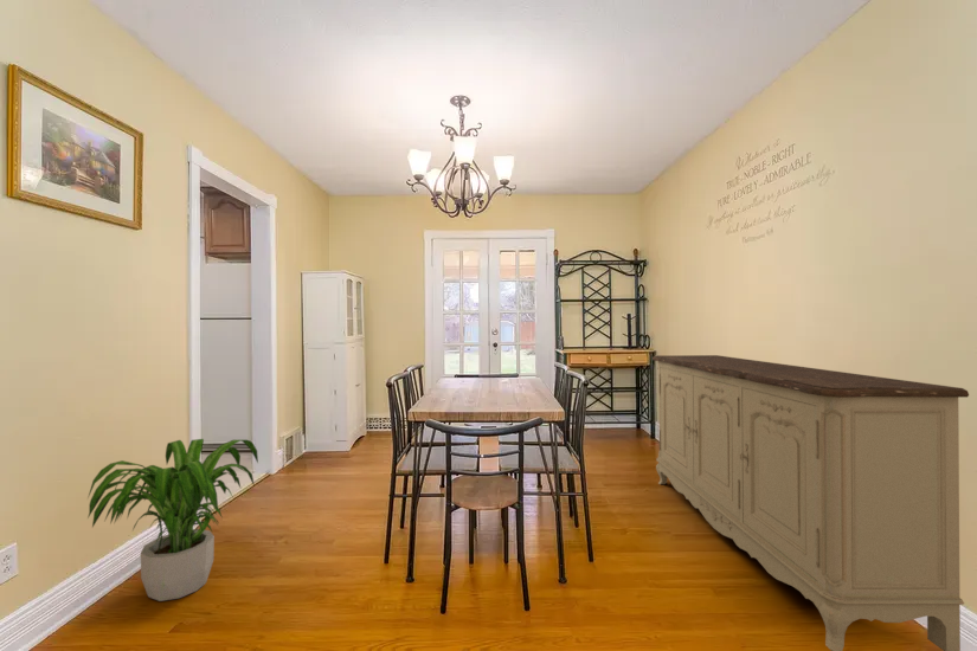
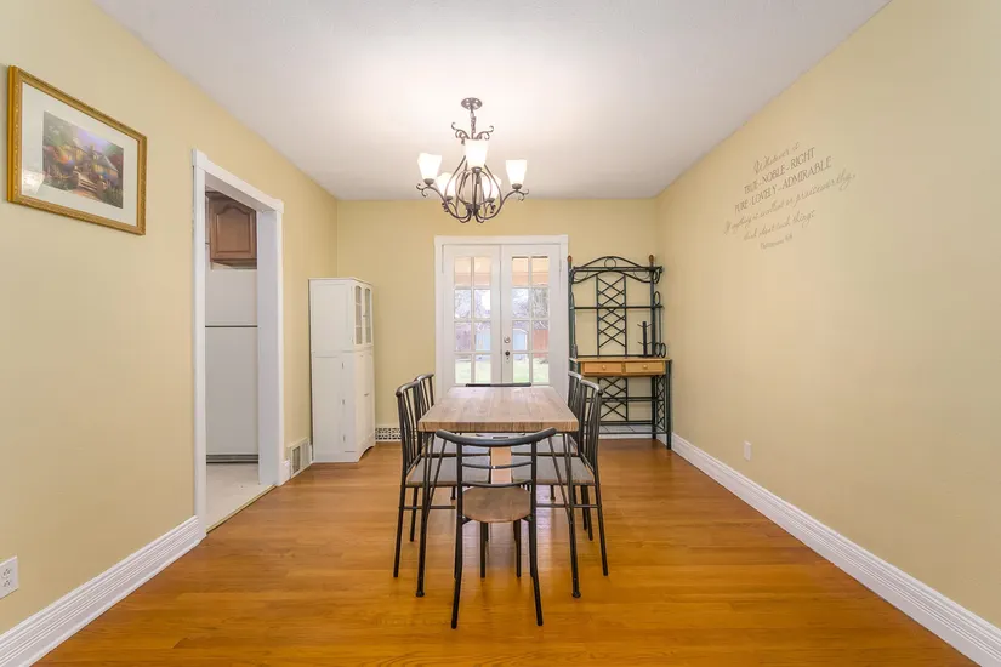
- sideboard [651,354,970,651]
- potted plant [86,438,259,602]
